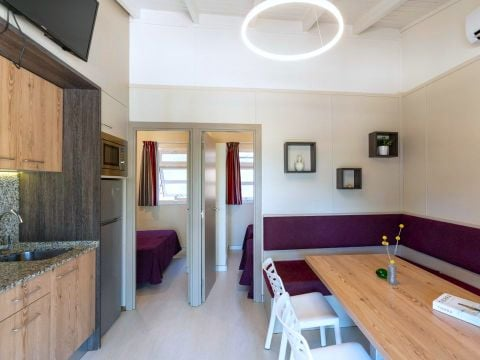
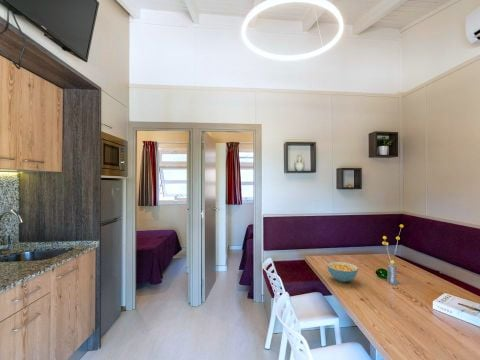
+ cereal bowl [326,261,359,283]
